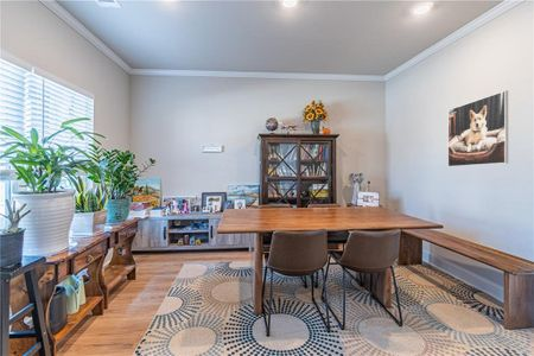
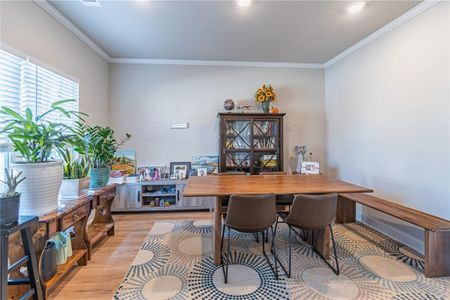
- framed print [447,89,509,167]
